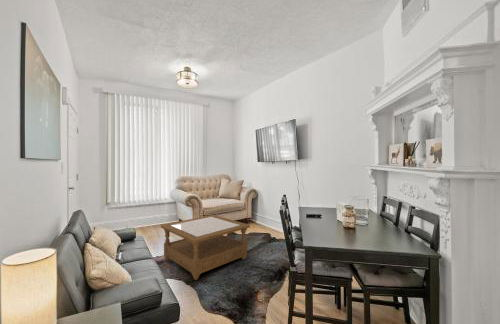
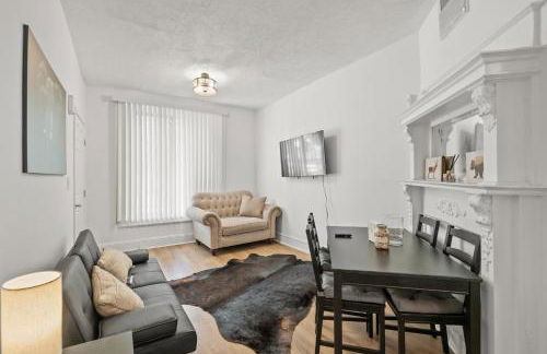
- coffee table [160,214,251,281]
